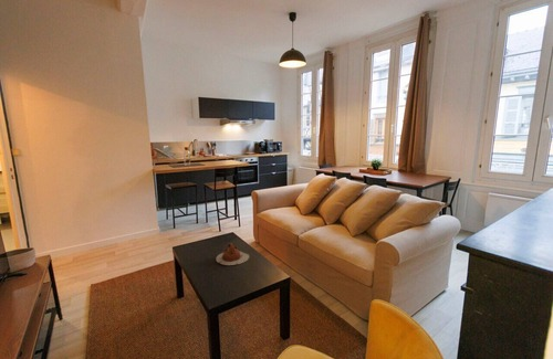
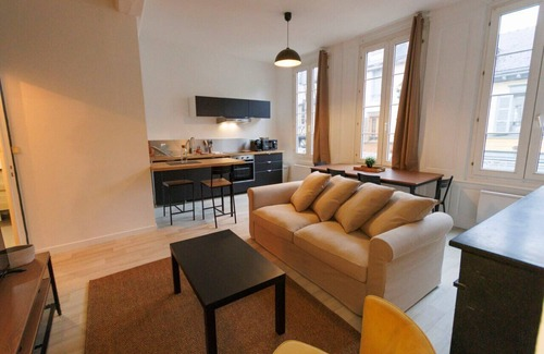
- teapot [215,242,250,266]
